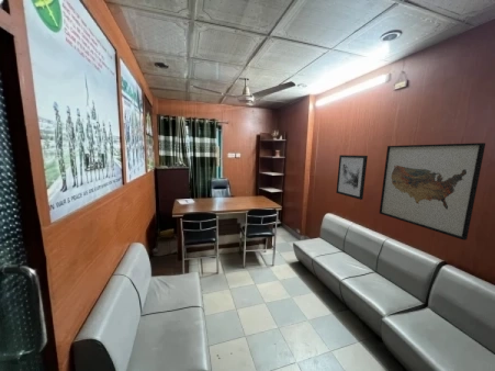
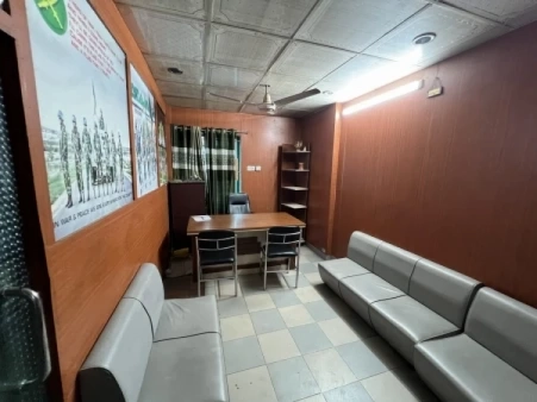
- wall art [335,154,369,201]
- wall art [379,142,486,241]
